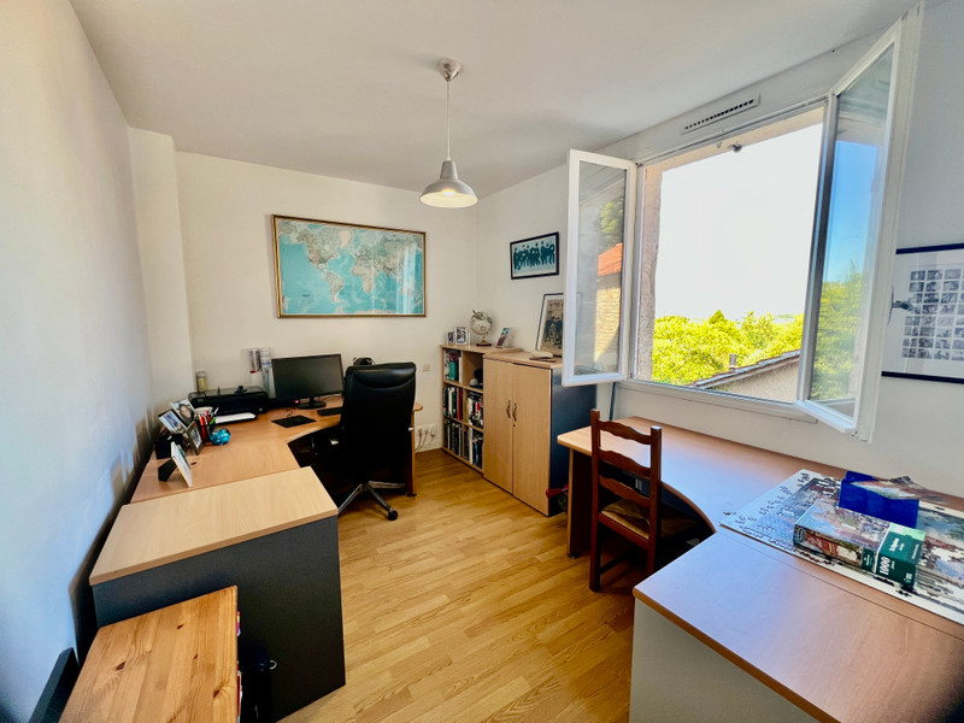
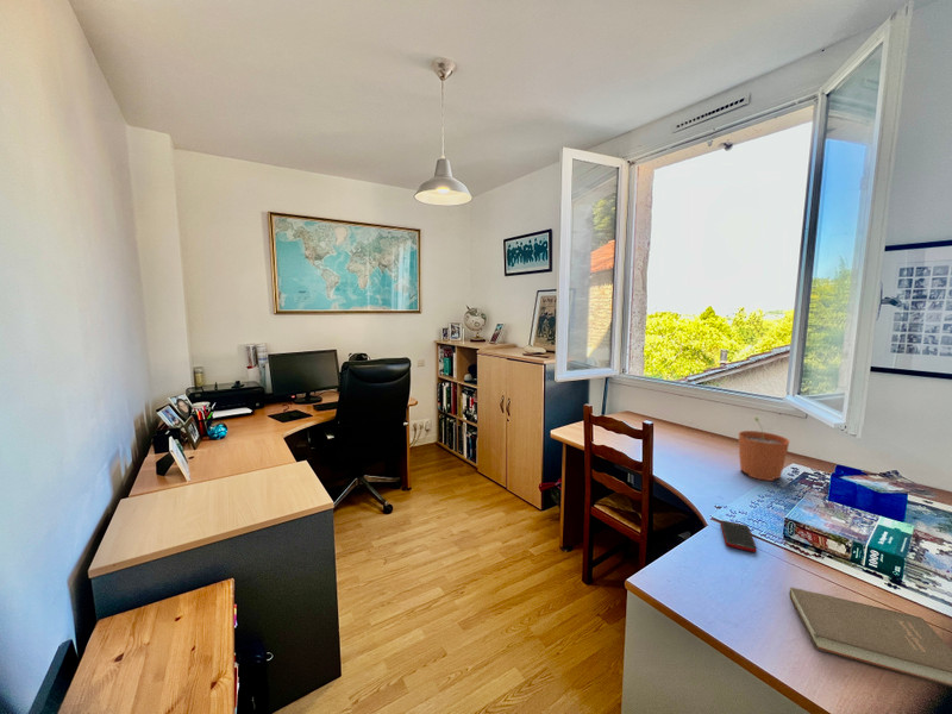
+ plant pot [738,416,791,482]
+ cell phone [720,519,758,553]
+ book [788,587,952,688]
